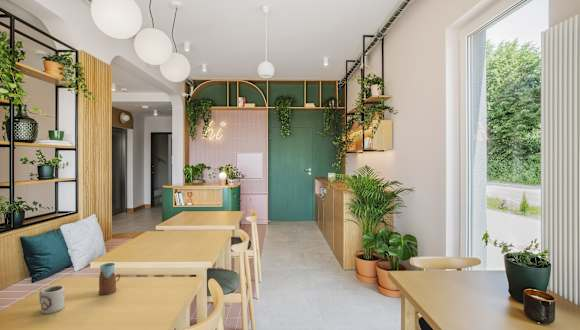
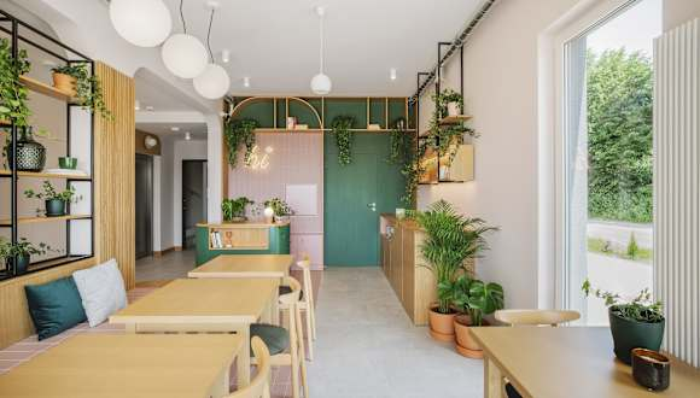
- drinking glass [98,262,121,296]
- cup [38,285,65,315]
